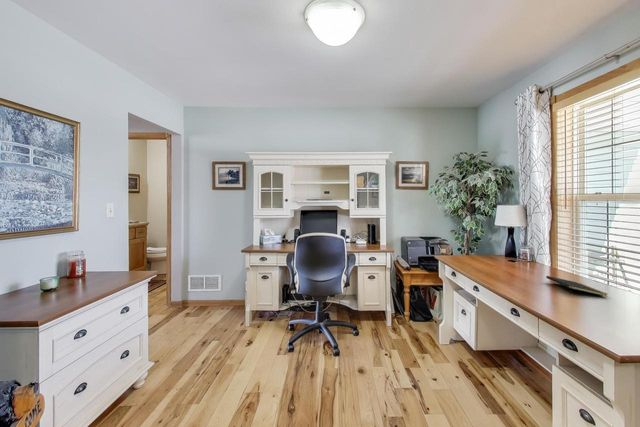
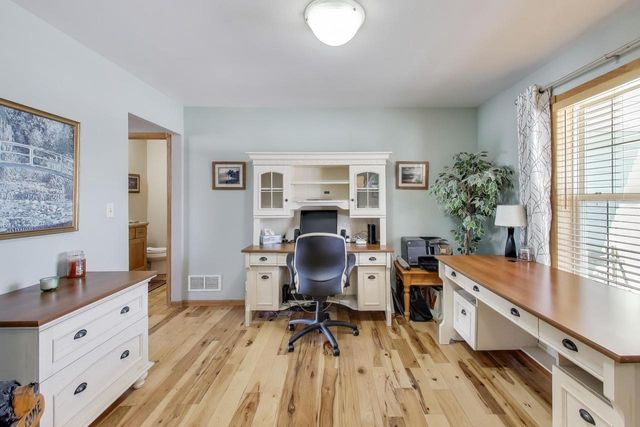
- notepad [545,275,608,297]
